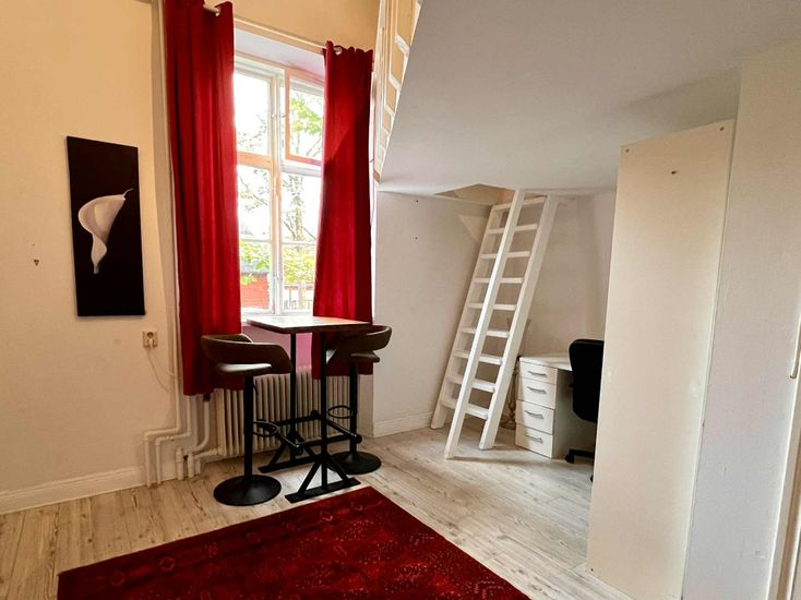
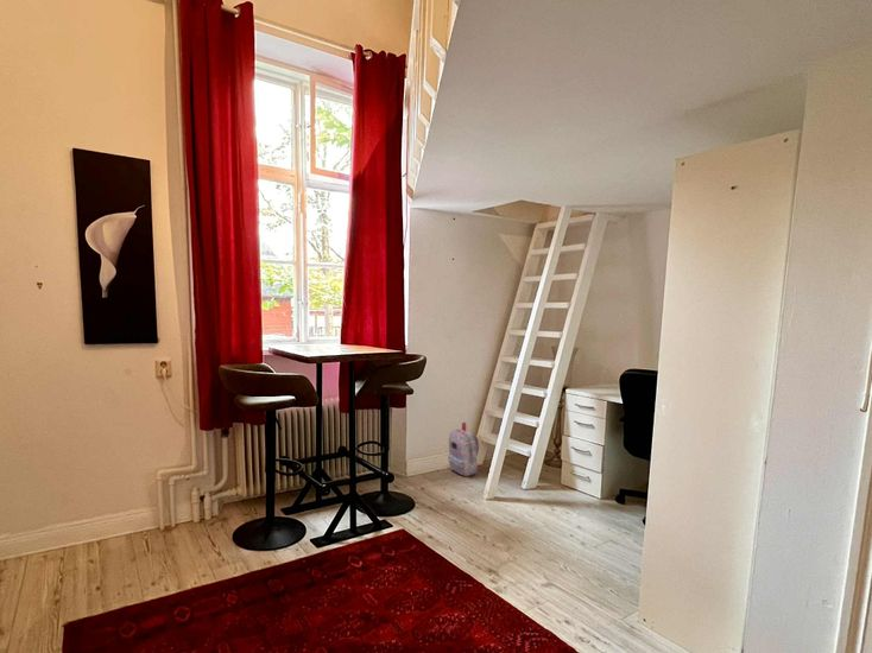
+ backpack [447,420,481,477]
